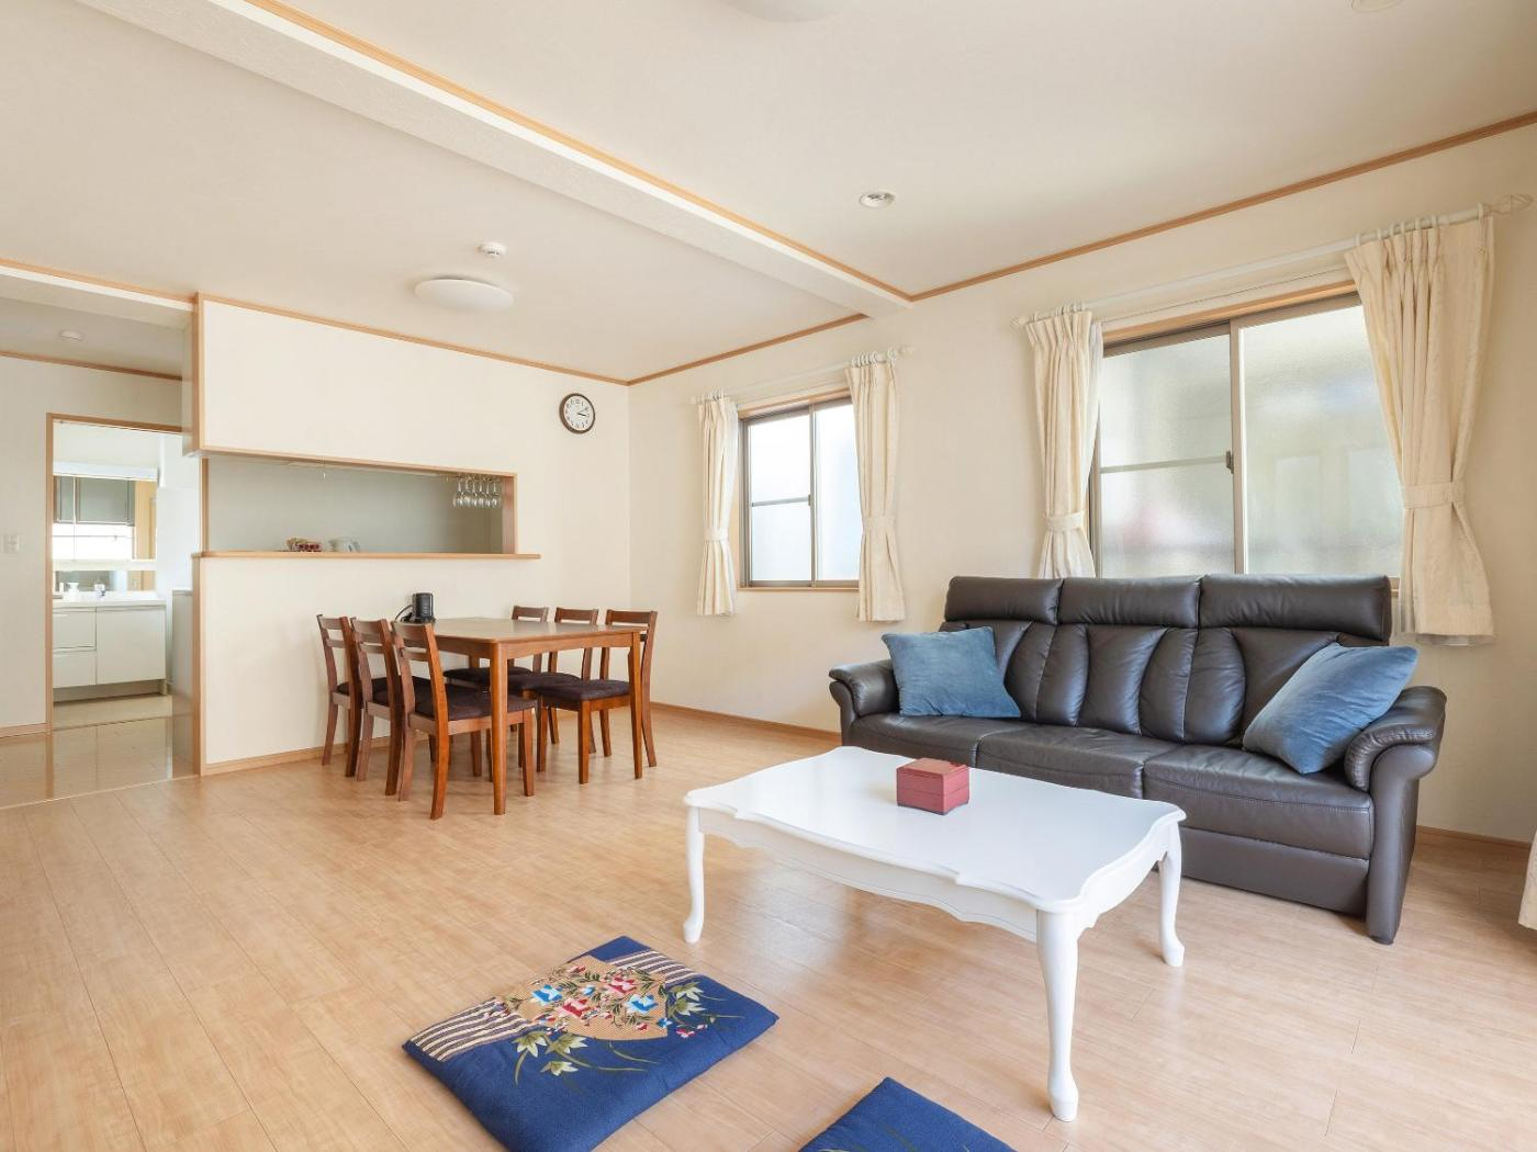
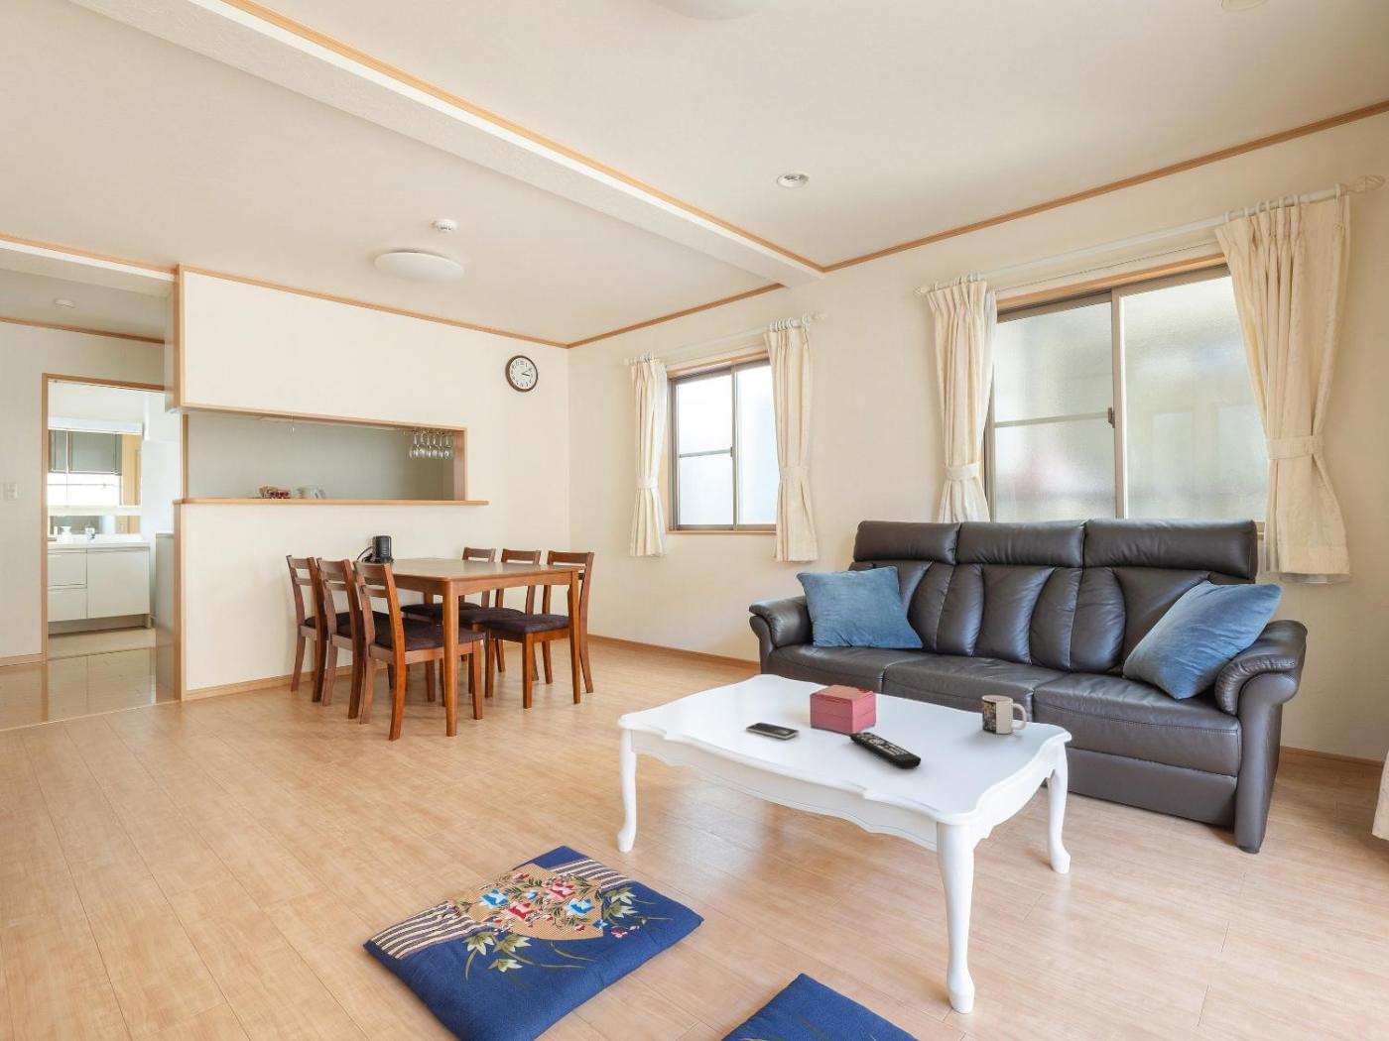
+ smartphone [745,722,801,739]
+ mug [981,694,1028,735]
+ remote control [849,730,922,770]
